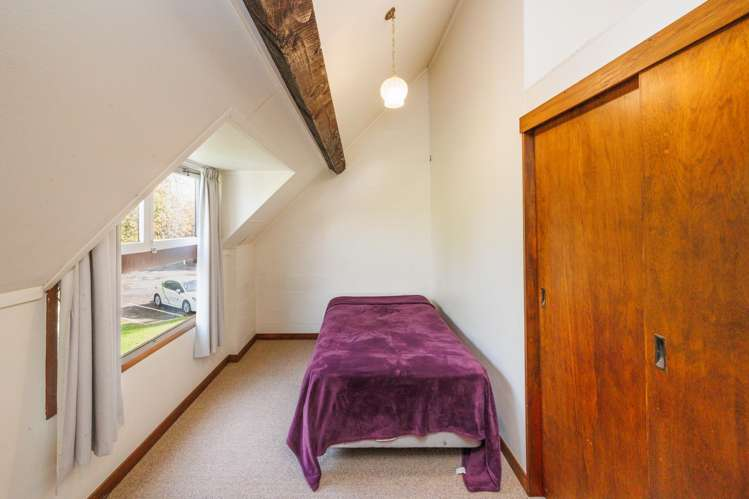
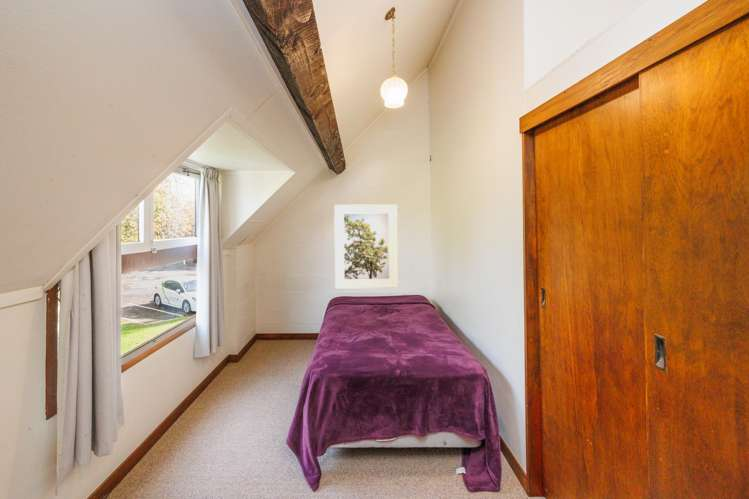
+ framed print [333,203,400,290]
